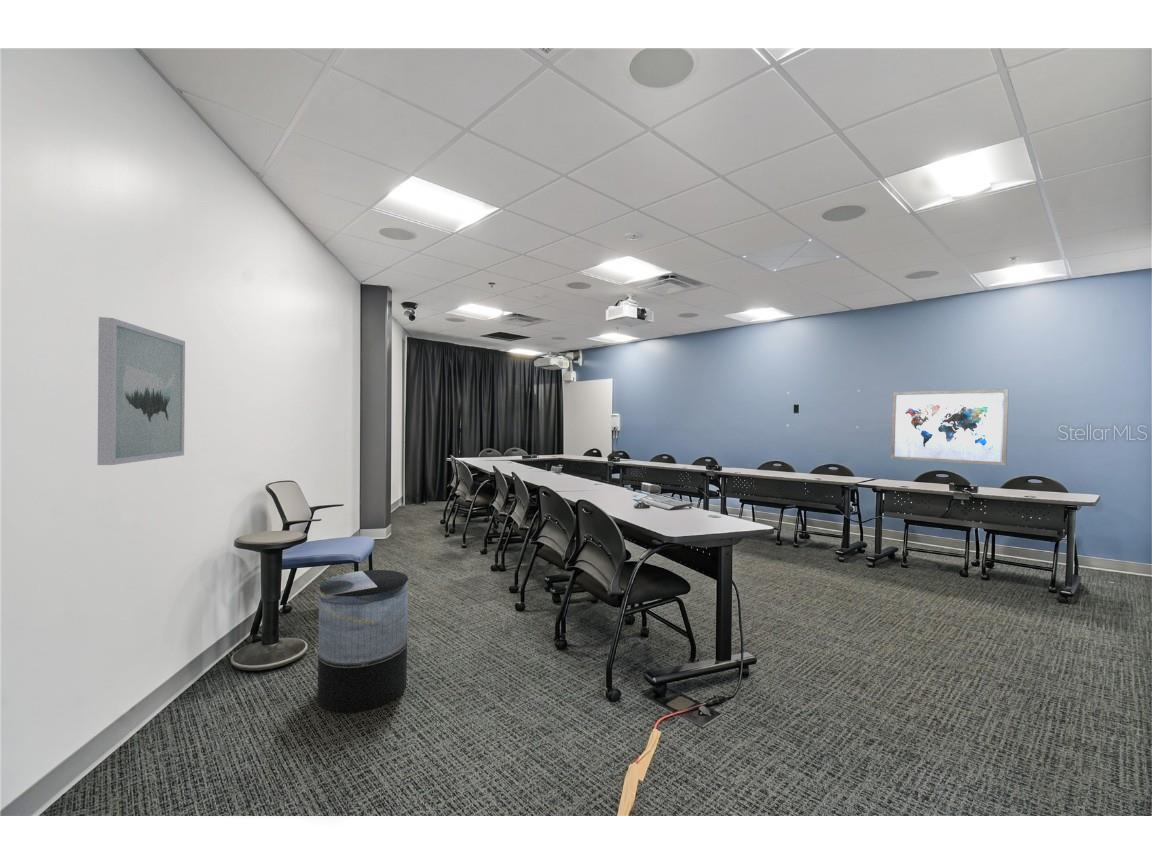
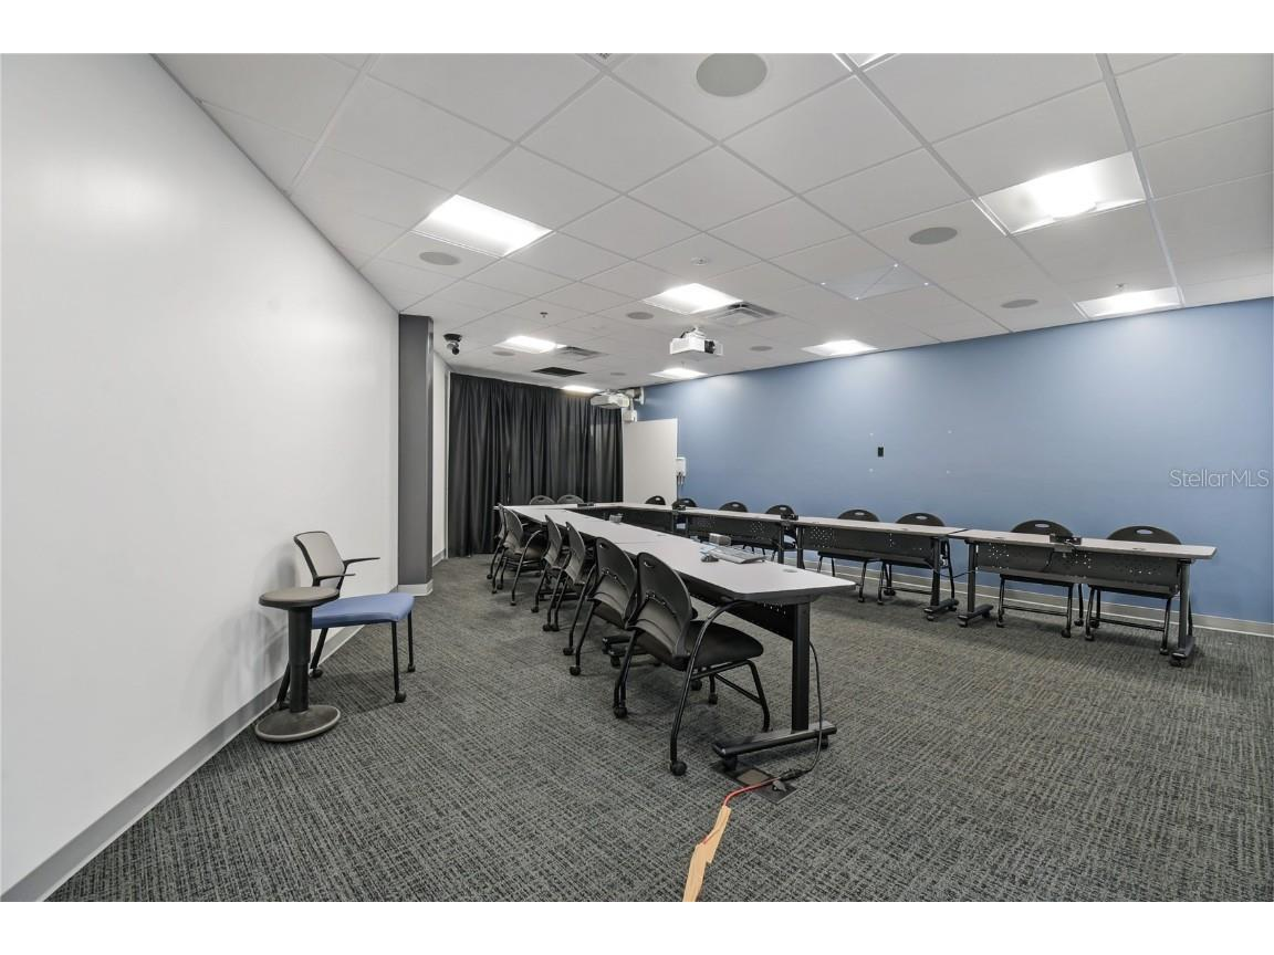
- wall art [96,316,186,466]
- trash can [317,569,409,714]
- wall art [890,388,1010,466]
